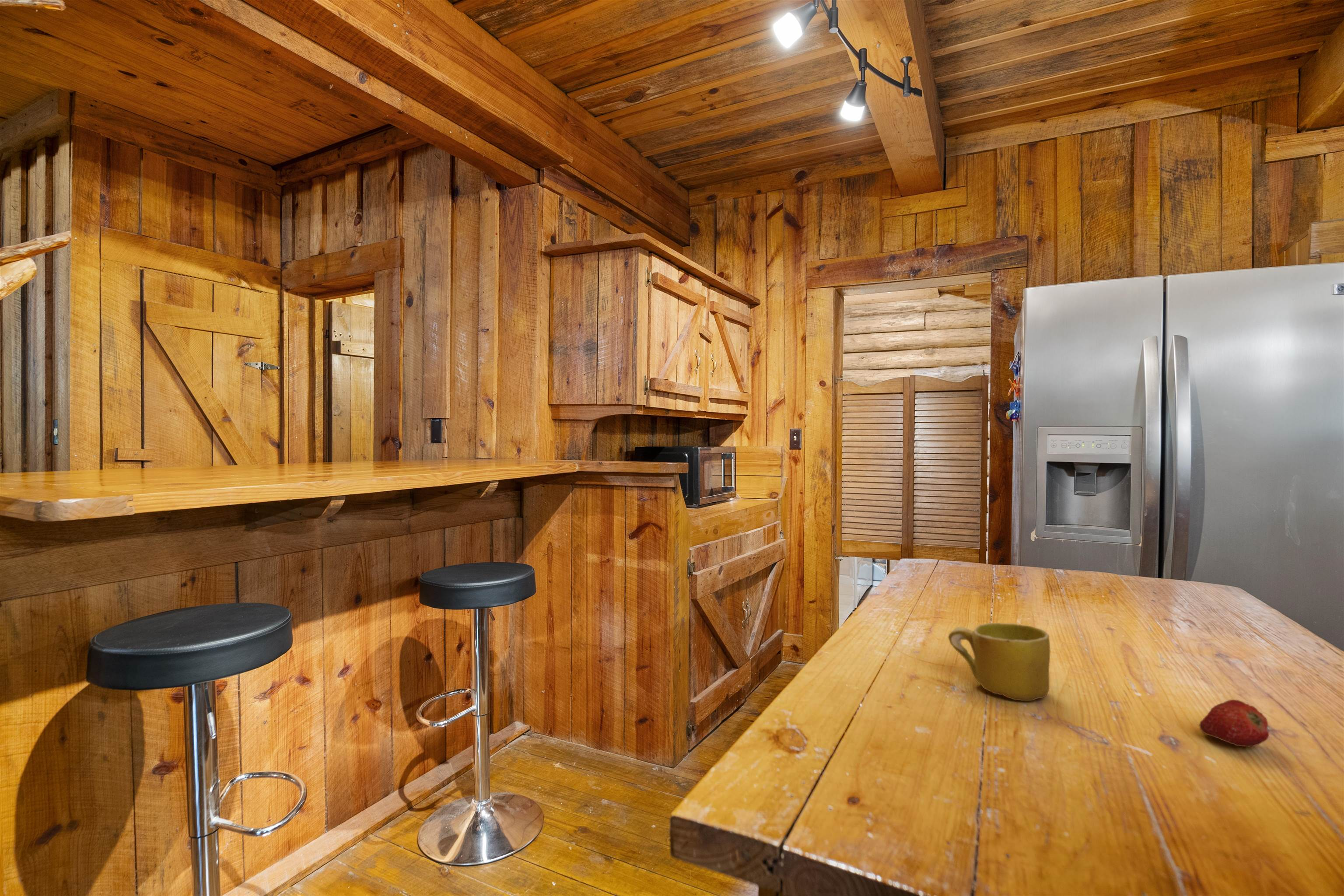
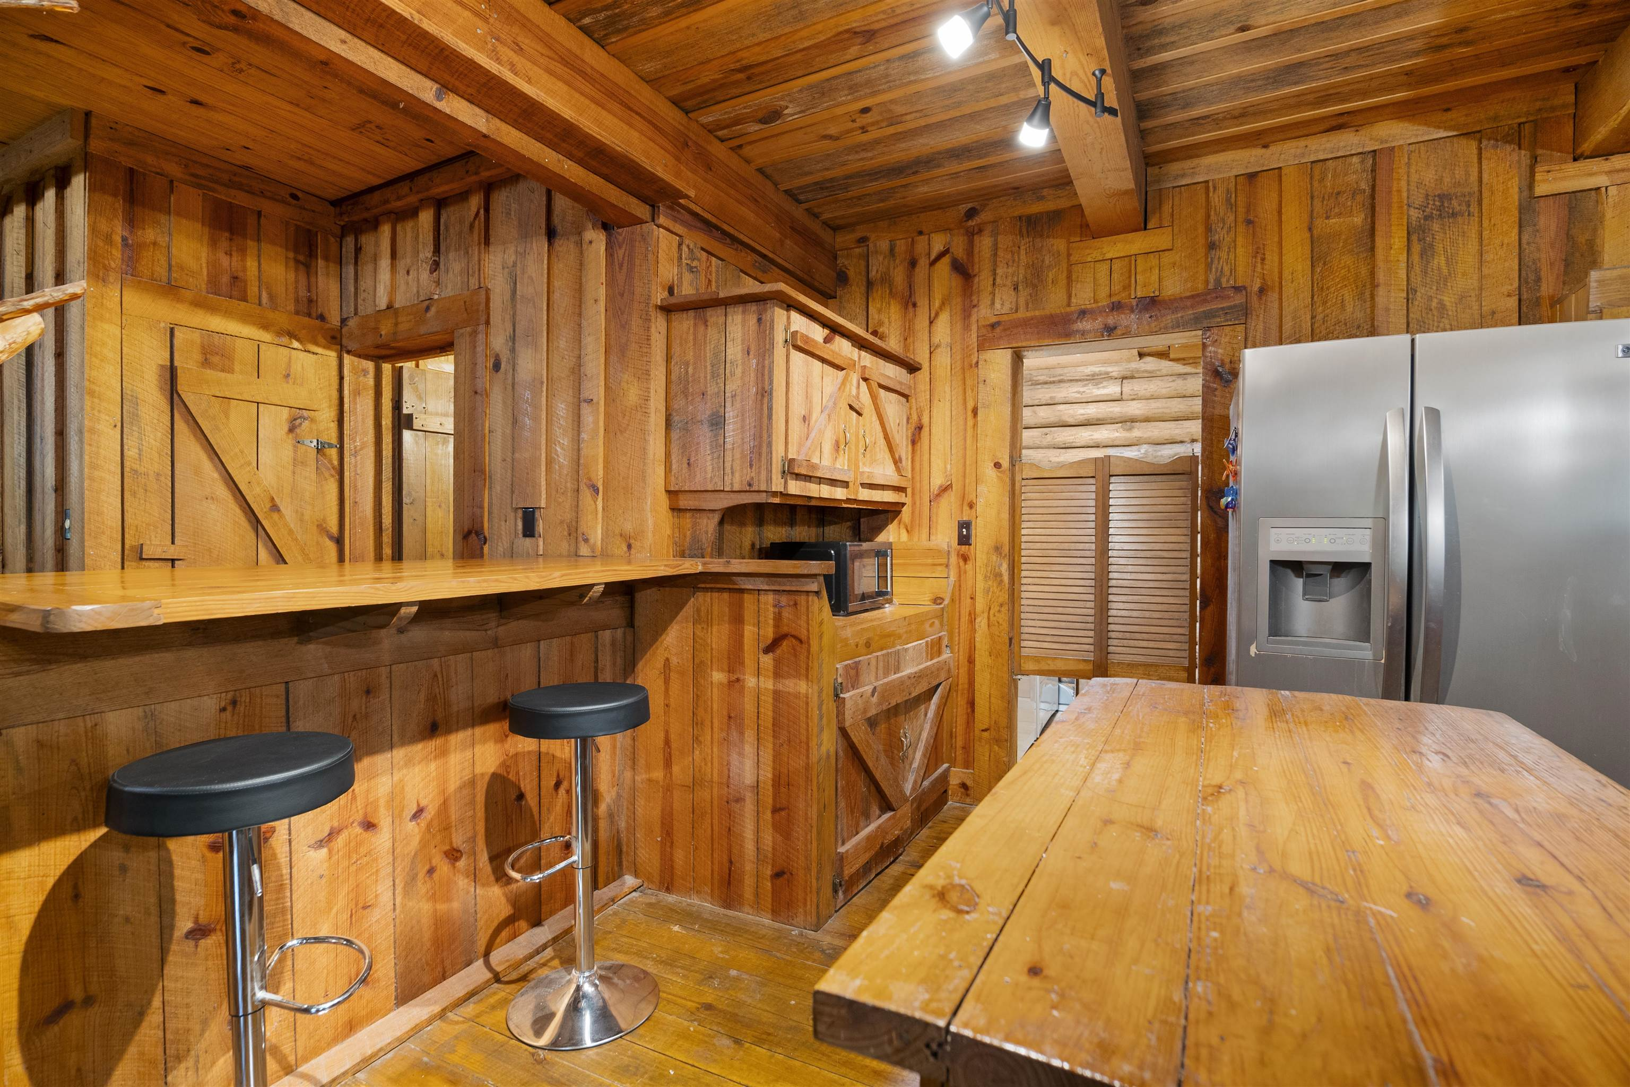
- mug [948,623,1051,701]
- fruit [1199,699,1270,747]
